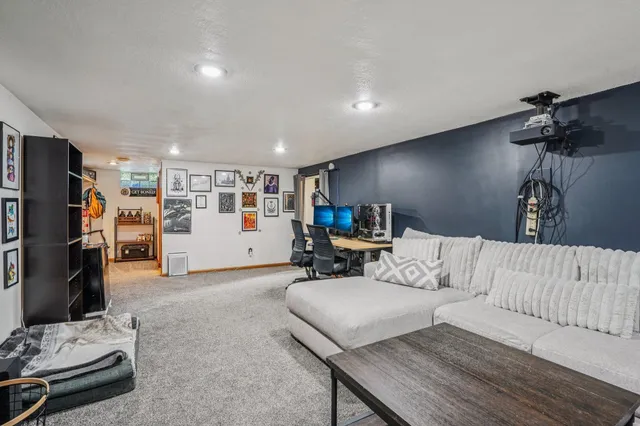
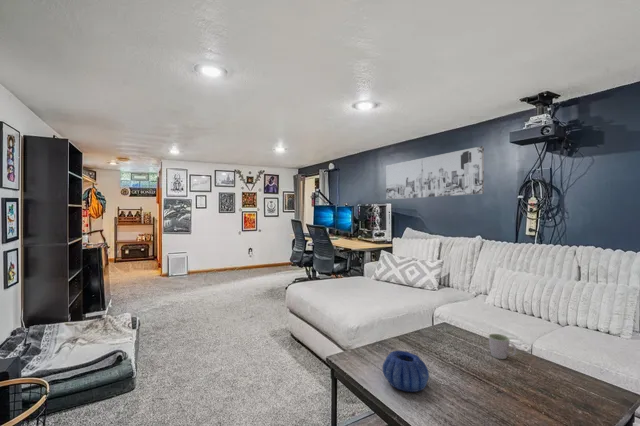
+ mug [487,333,517,360]
+ decorative bowl [381,350,430,393]
+ wall art [385,145,485,200]
